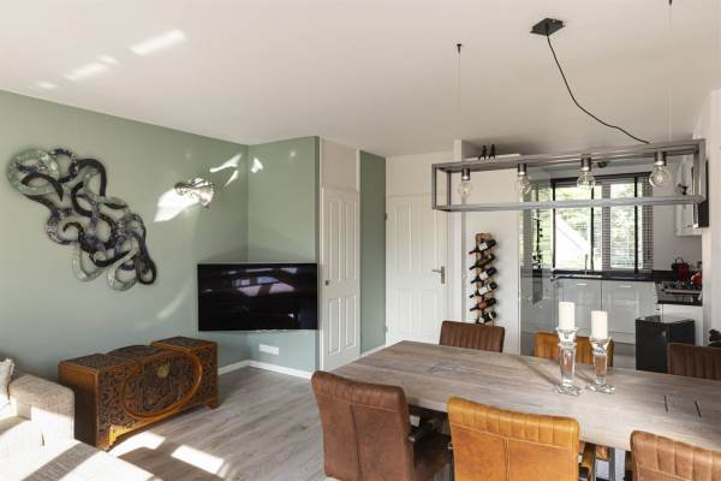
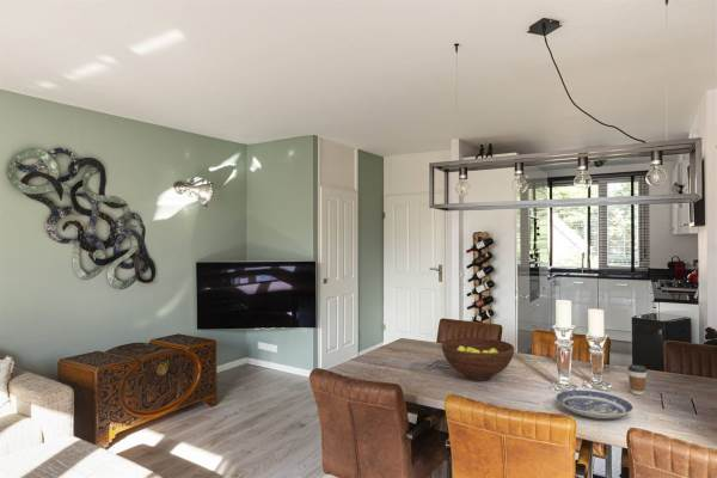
+ plate [554,390,635,419]
+ coffee cup [627,363,648,397]
+ fruit bowl [441,336,515,381]
